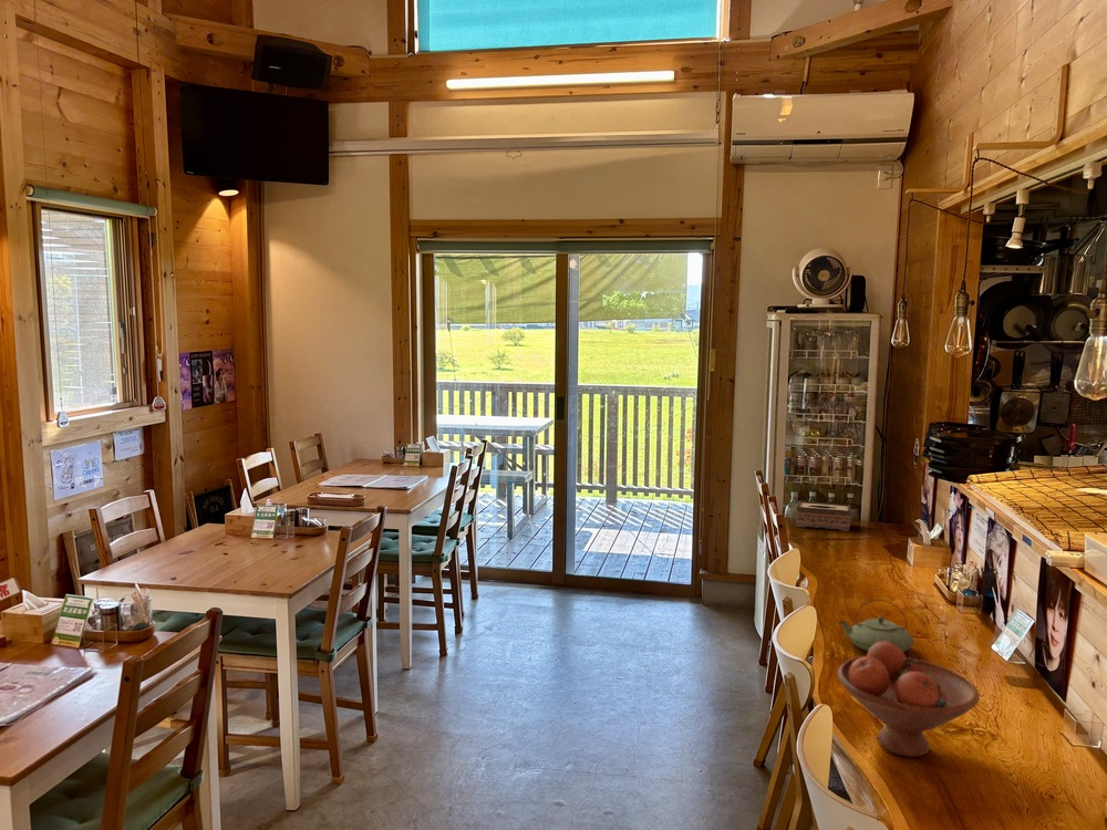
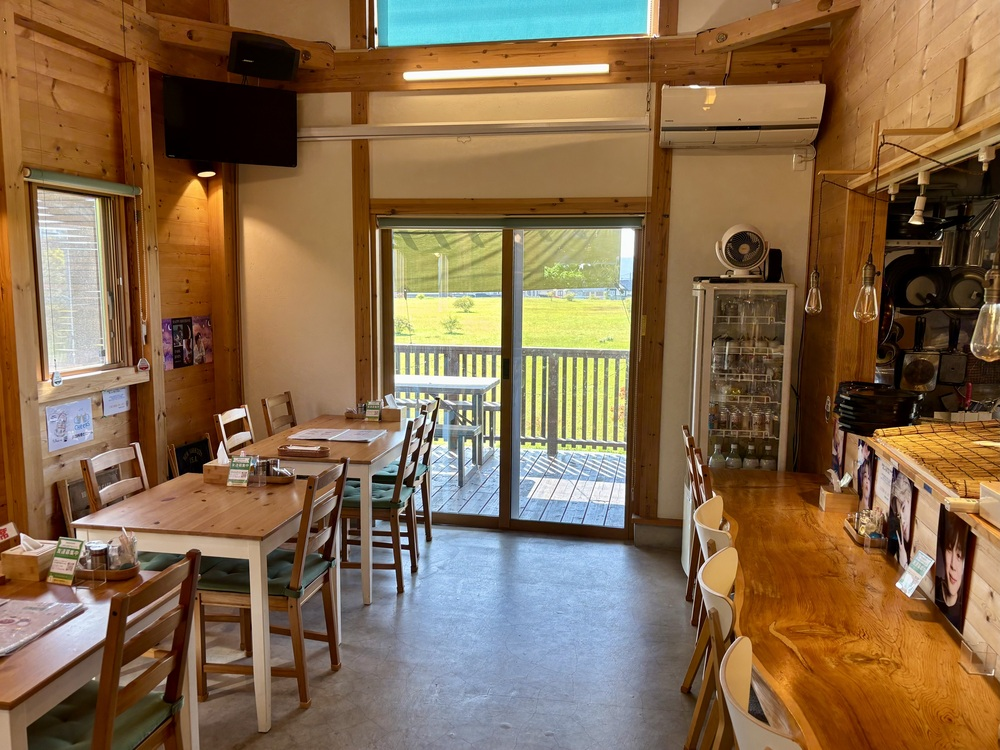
- fruit bowl [836,641,981,758]
- teapot [838,598,915,653]
- tissue box [795,500,851,532]
